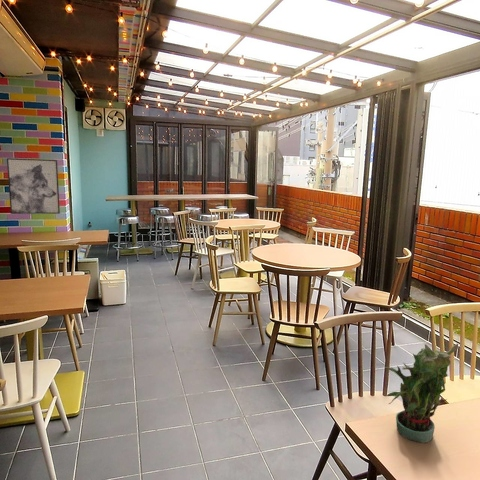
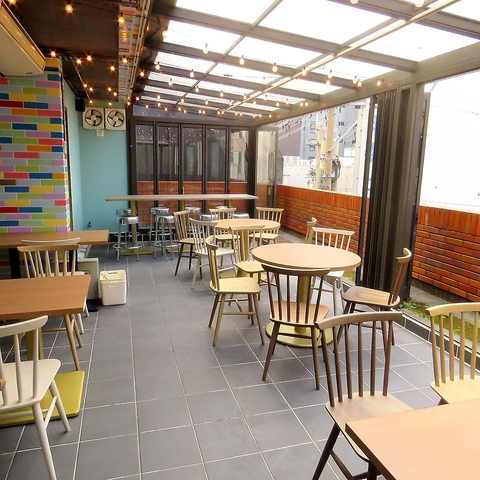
- potted plant [384,343,459,444]
- wall art [6,157,61,215]
